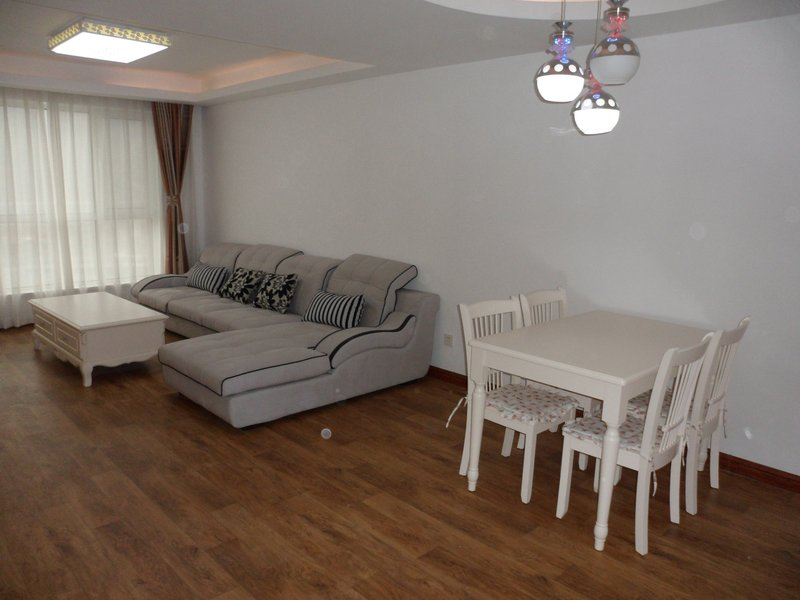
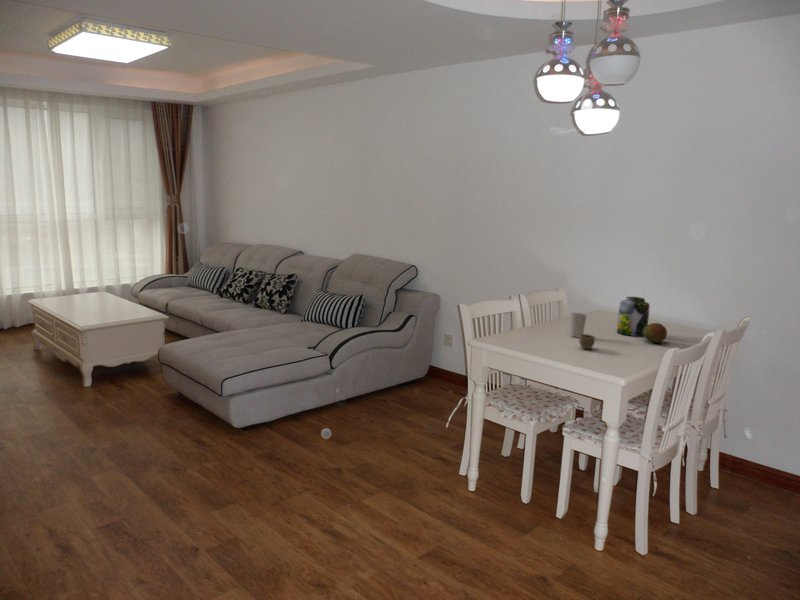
+ fruit [643,322,668,343]
+ cup [578,333,596,351]
+ jar [616,296,651,337]
+ cup [570,311,588,339]
